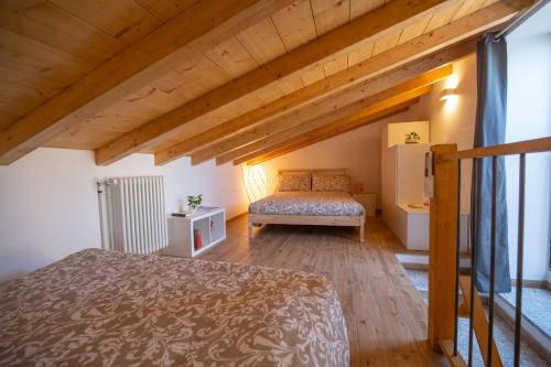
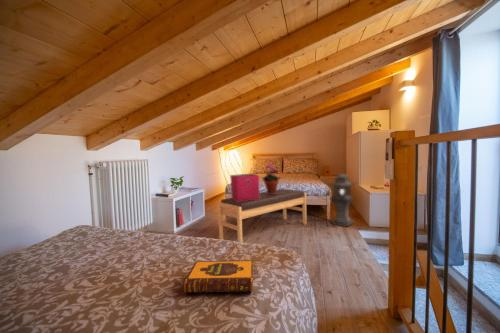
+ potted plant [261,163,282,194]
+ bench [217,188,308,243]
+ lantern [327,173,357,228]
+ hardback book [183,259,254,294]
+ storage bin [229,173,260,202]
